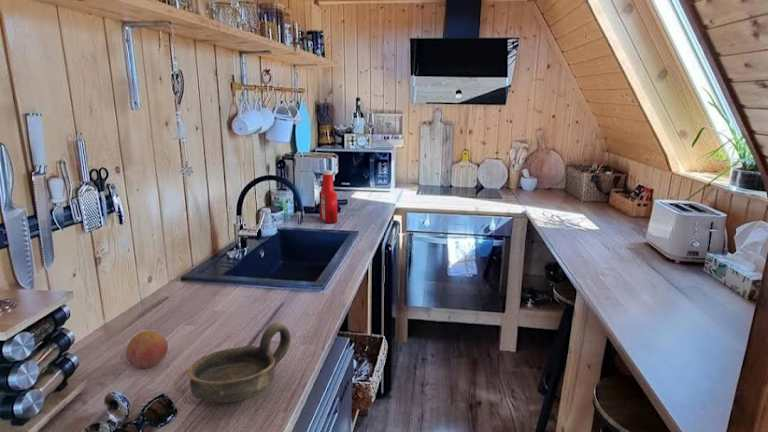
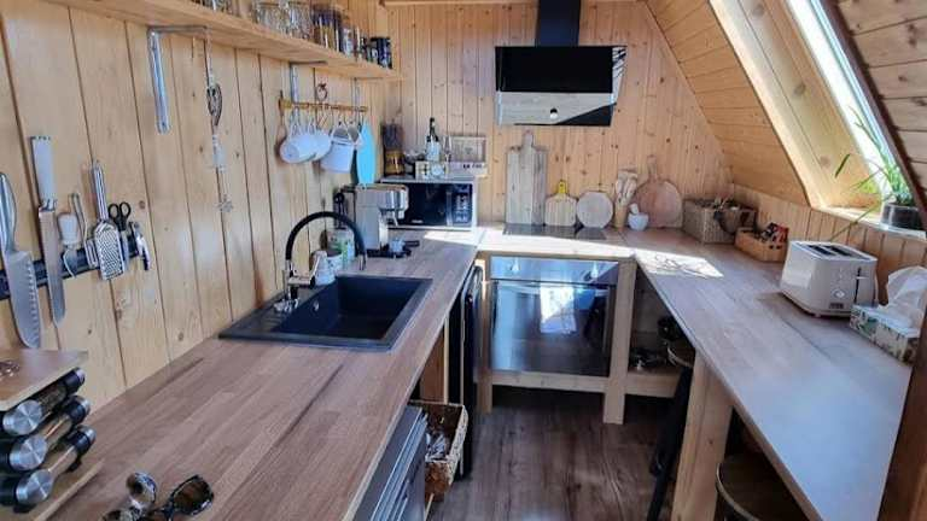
- soap bottle [318,169,338,224]
- oil lamp [187,321,292,404]
- fruit [125,330,169,369]
